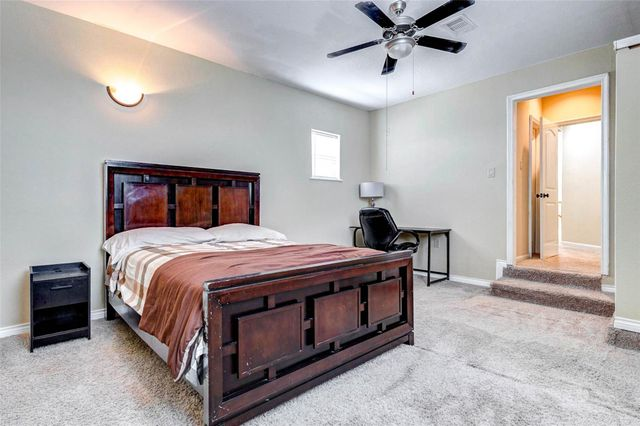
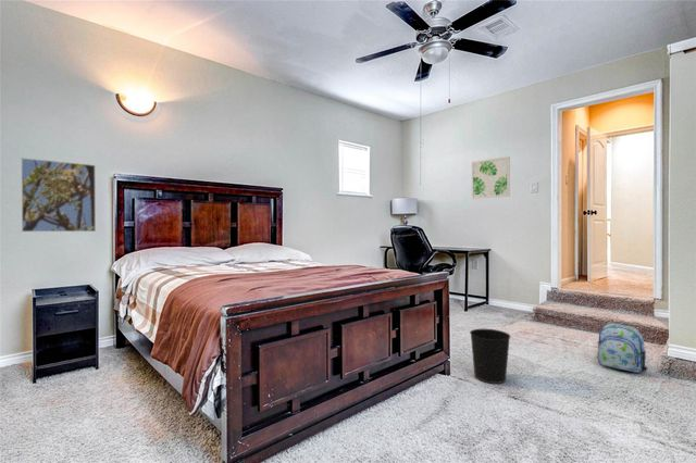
+ wastebasket [469,328,511,385]
+ wall art [471,155,511,200]
+ backpack [596,322,648,374]
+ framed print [21,157,97,233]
